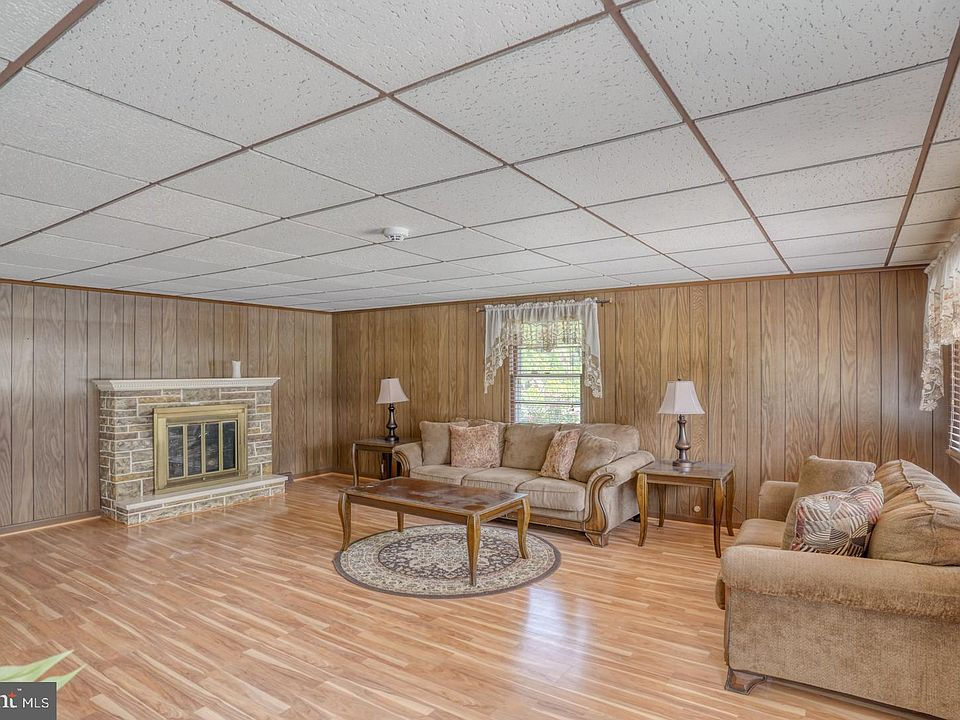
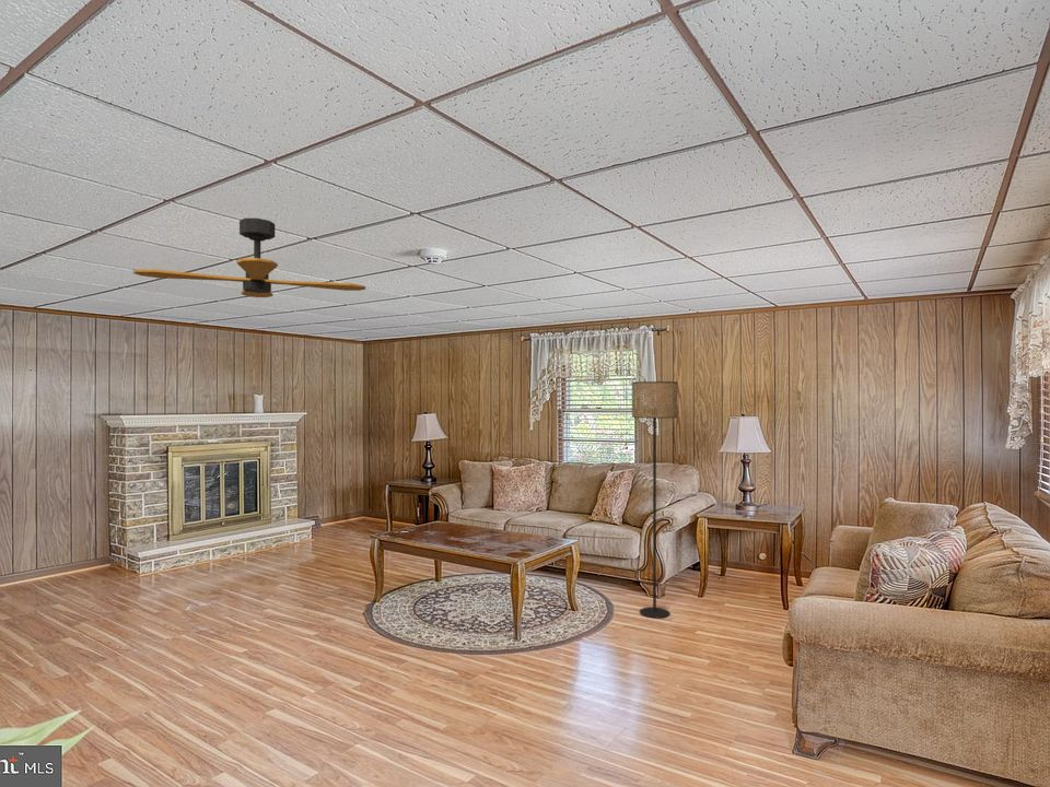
+ ceiling fan [132,218,366,298]
+ floor lamp [631,380,679,620]
